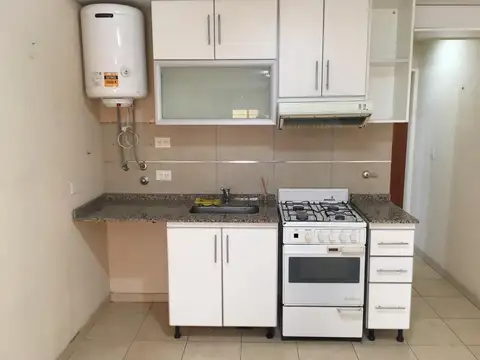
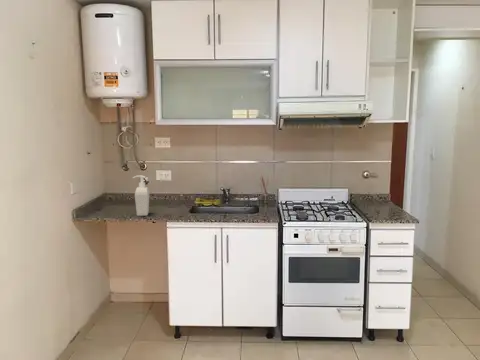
+ soap bottle [132,175,151,217]
